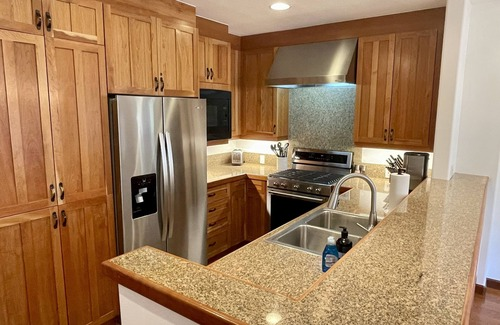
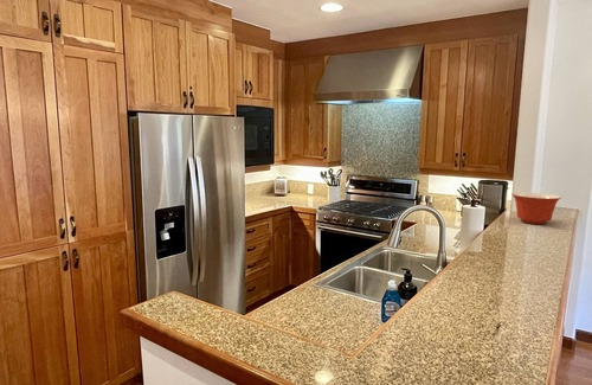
+ mixing bowl [510,191,562,225]
